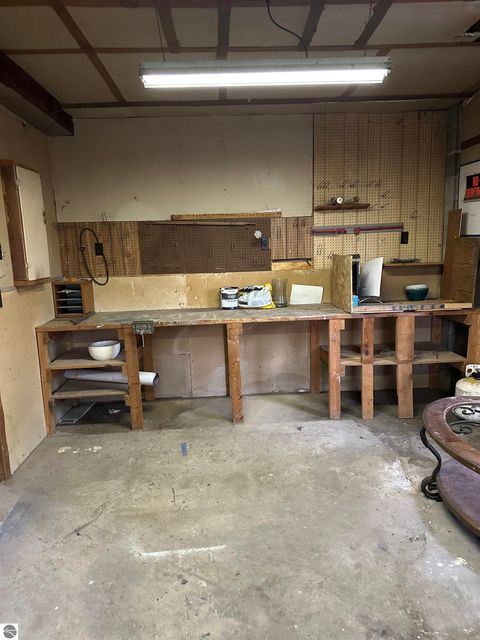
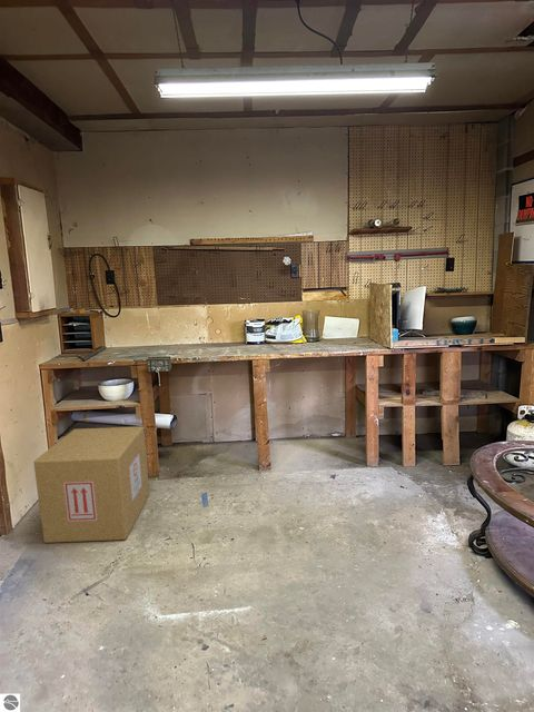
+ cardboard box [33,425,150,544]
